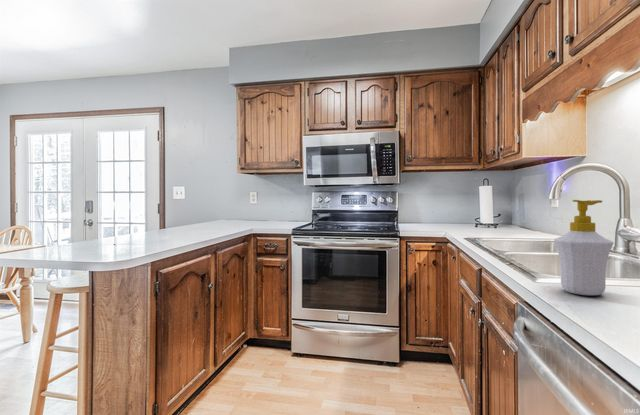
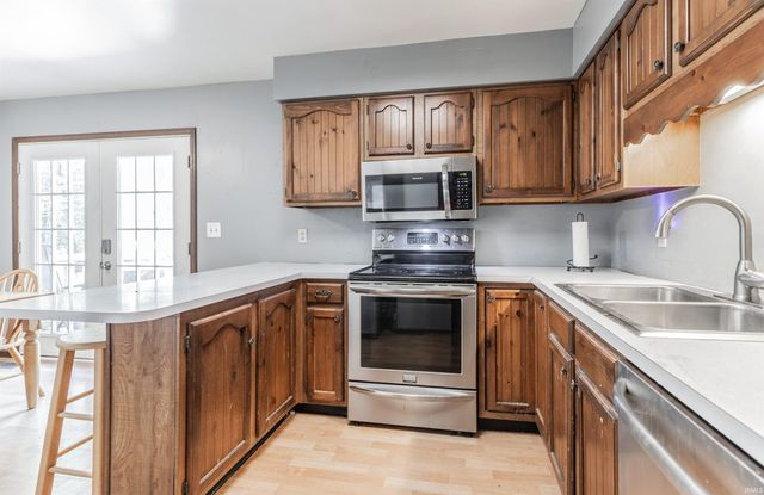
- soap bottle [553,199,615,296]
